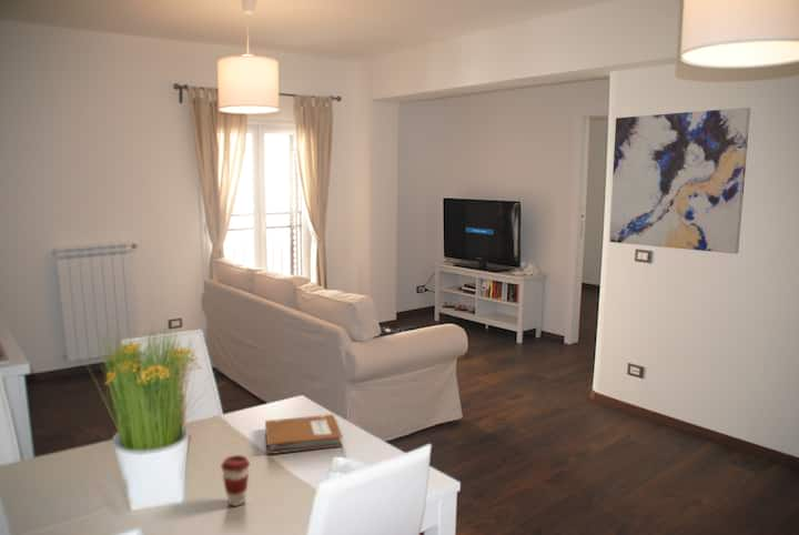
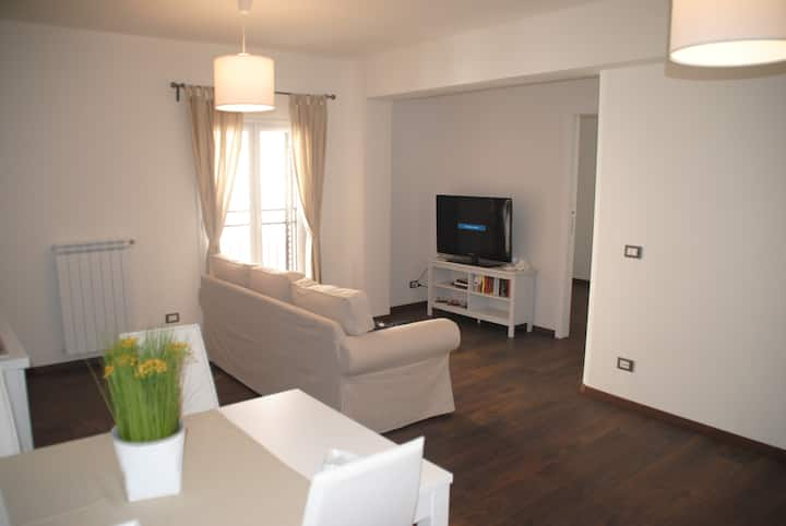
- coffee cup [220,454,251,507]
- notebook [264,413,344,455]
- wall art [608,107,751,255]
